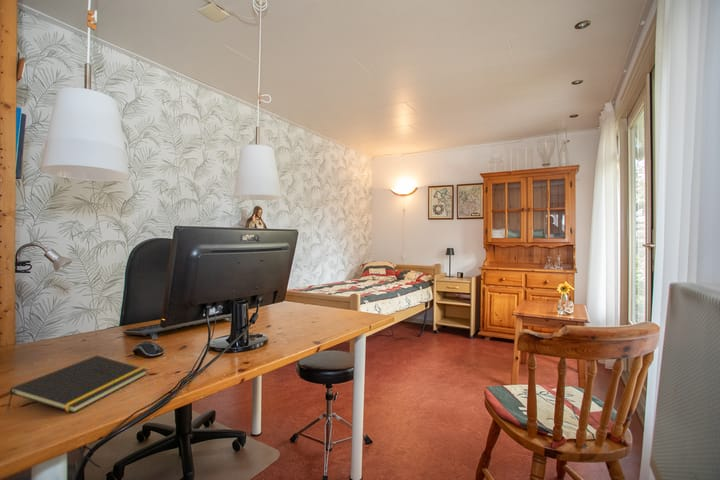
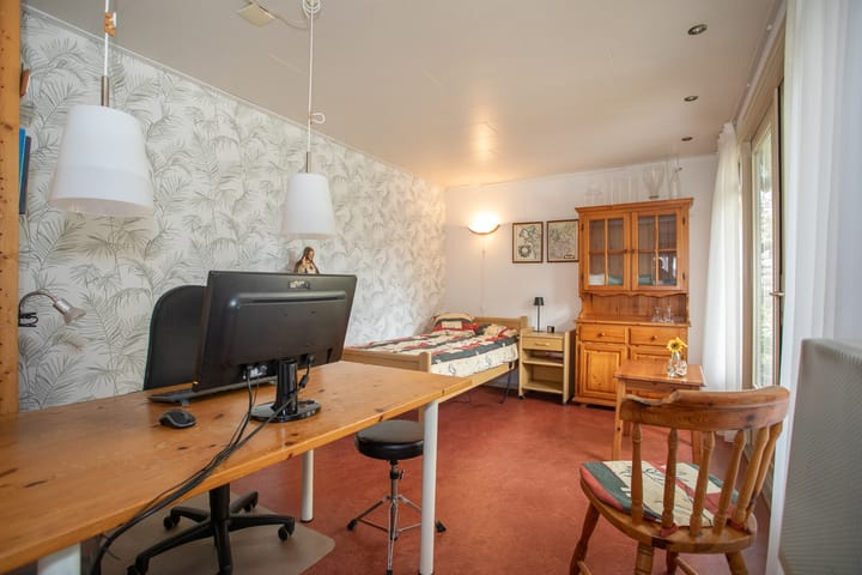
- notepad [6,355,148,414]
